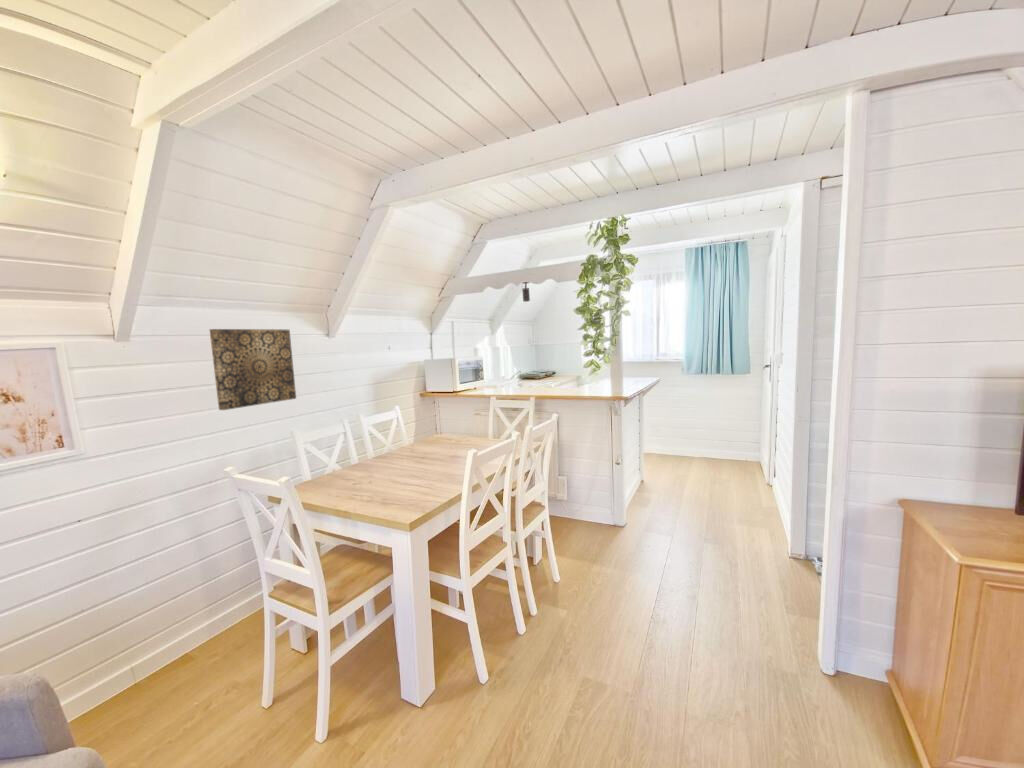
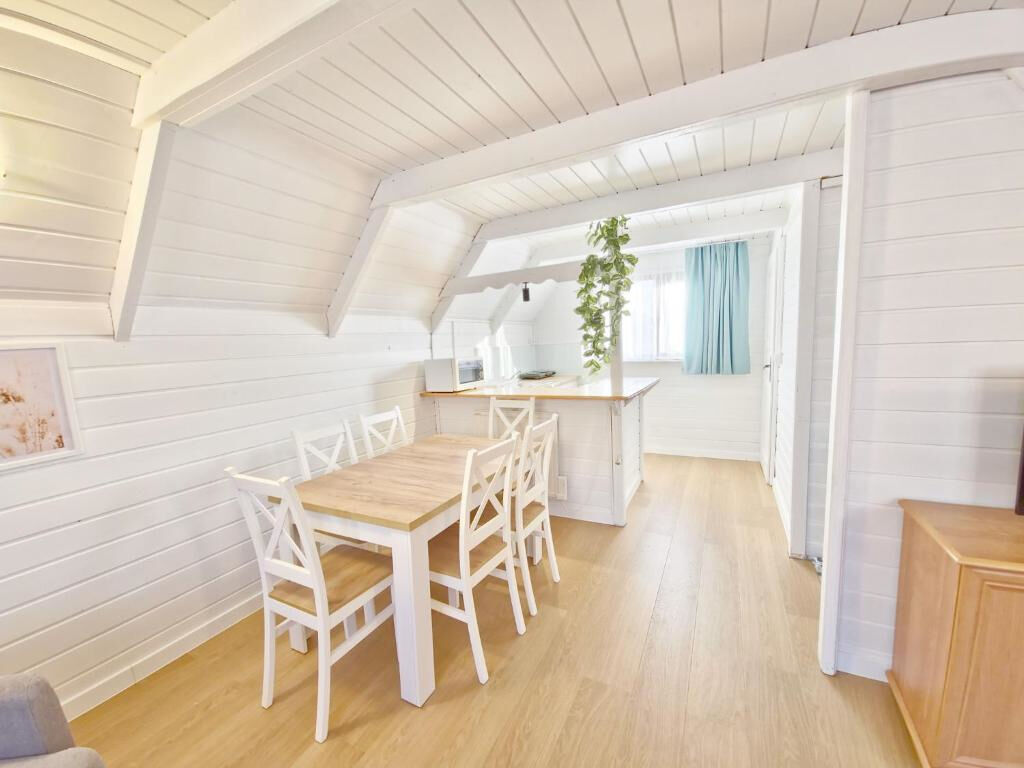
- wall art [208,328,297,411]
